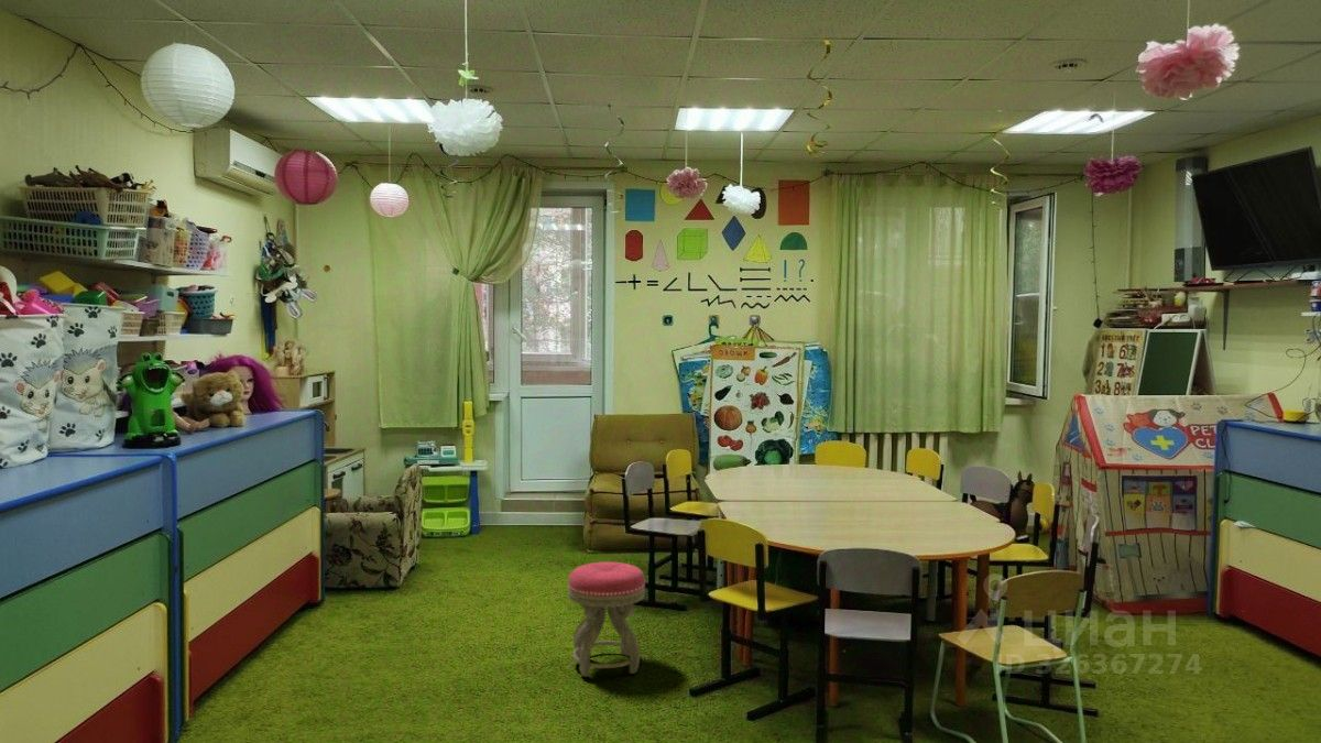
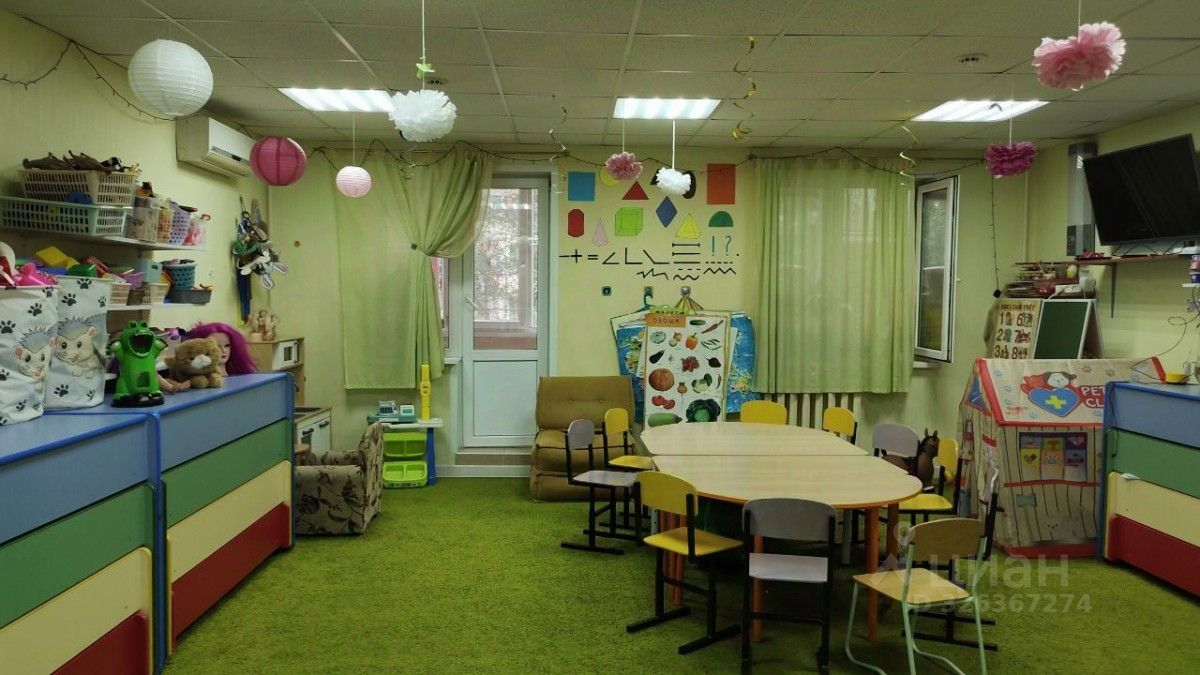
- stool [567,561,646,678]
